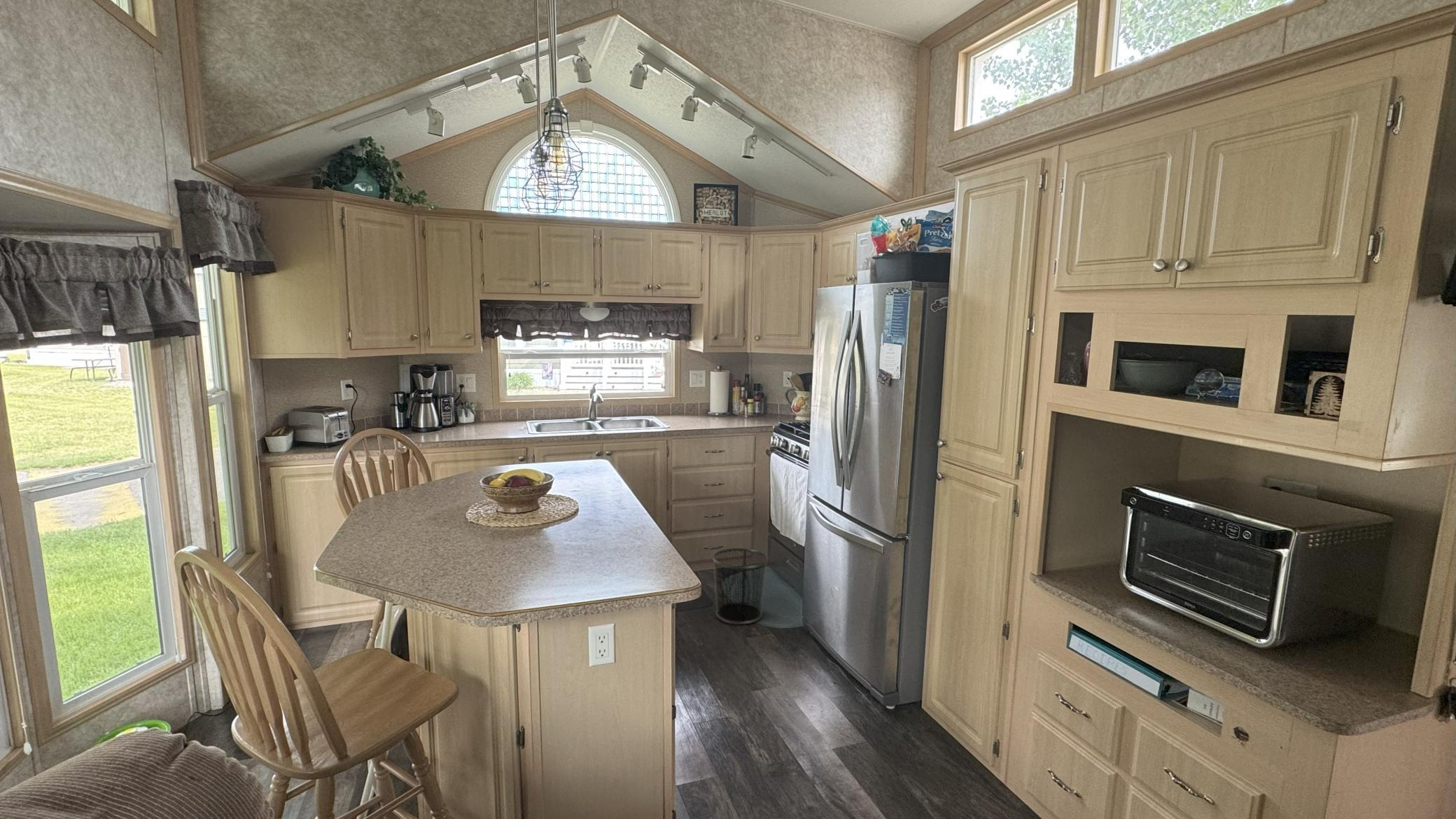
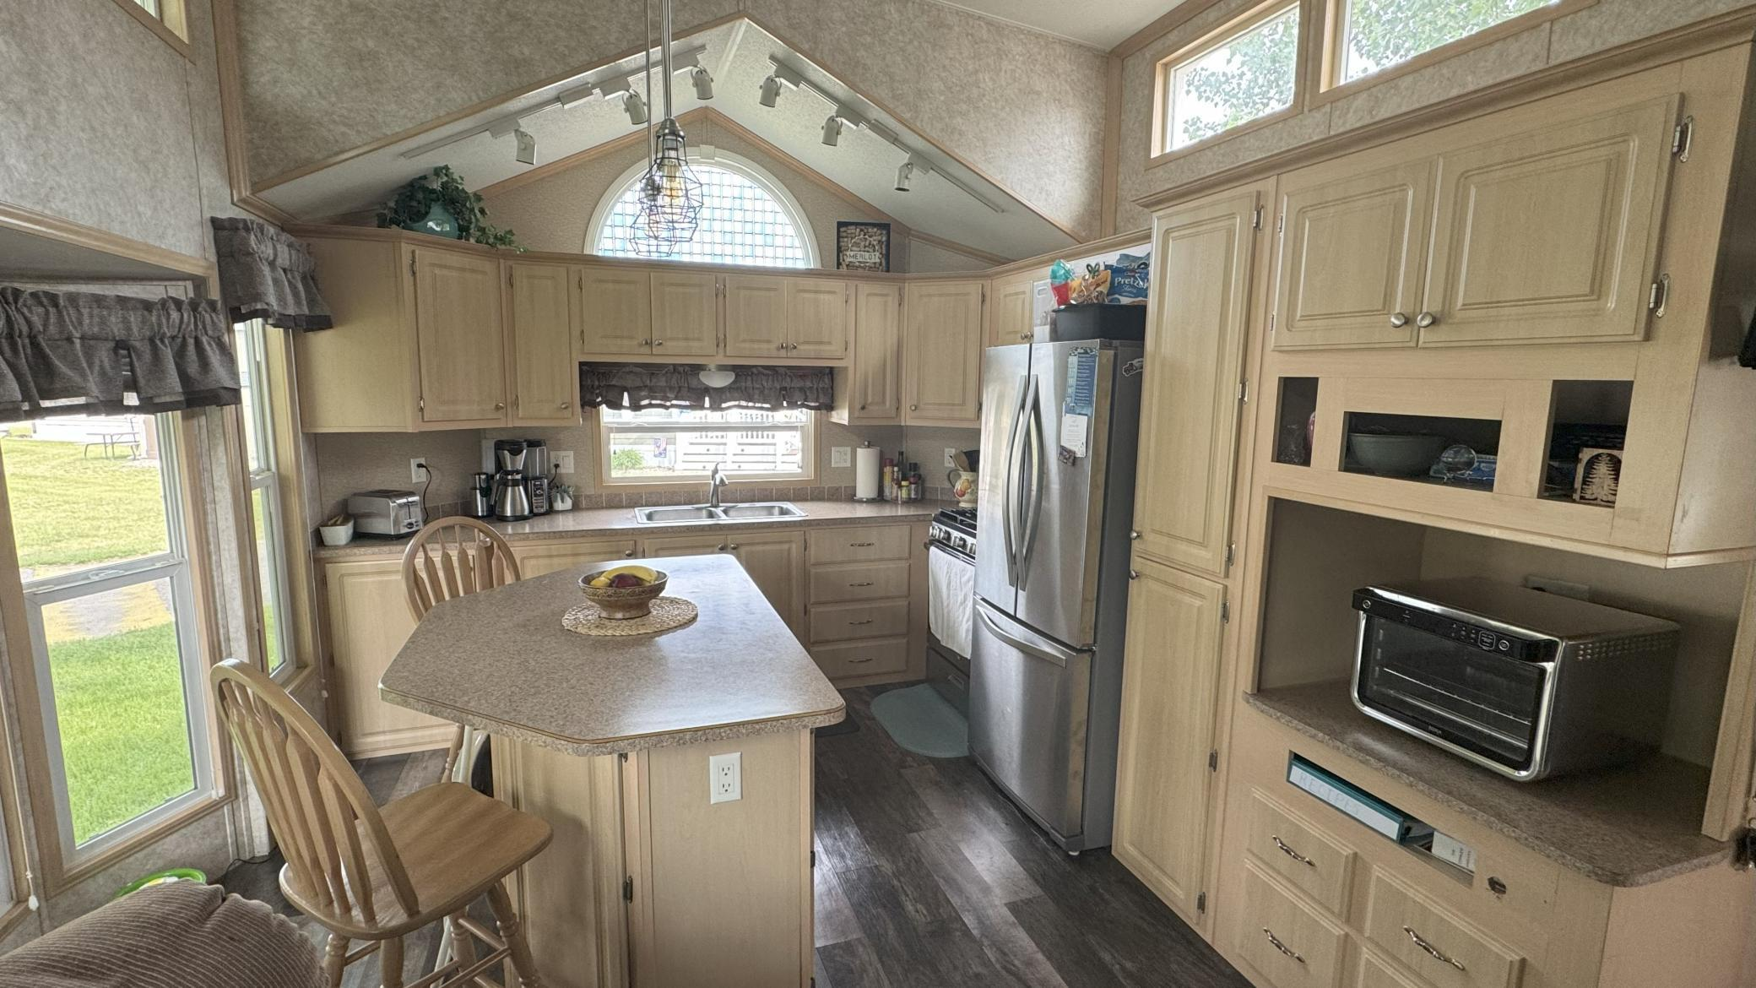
- trash can [711,547,769,625]
